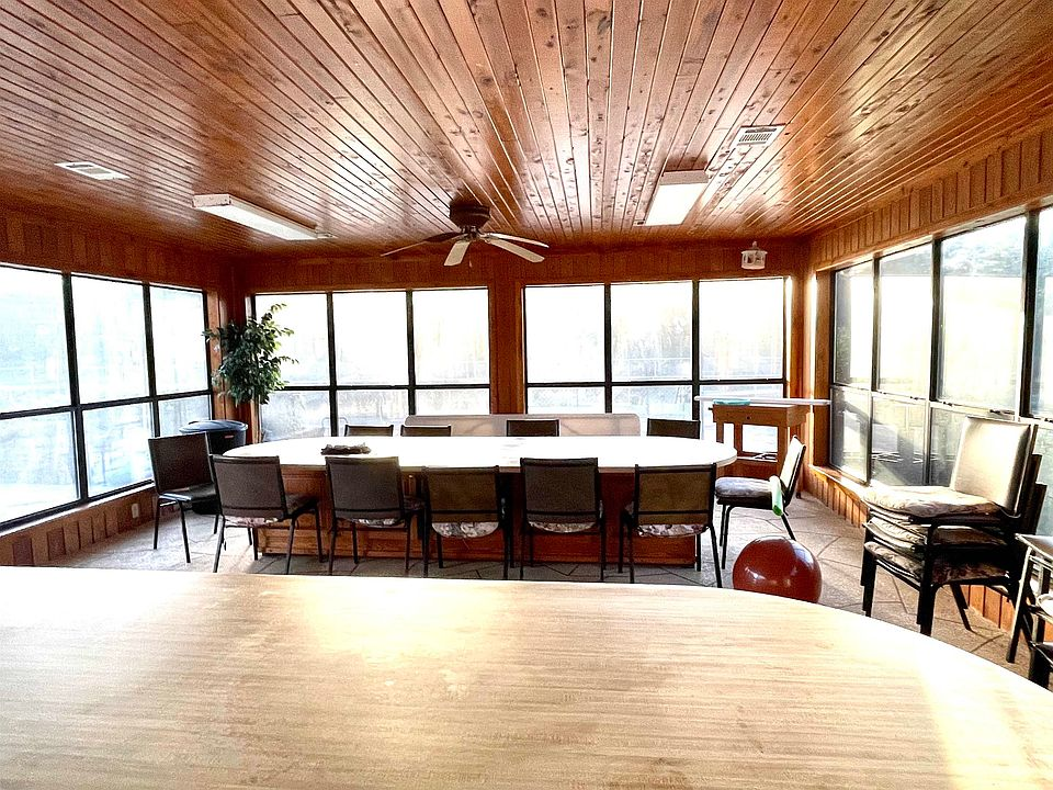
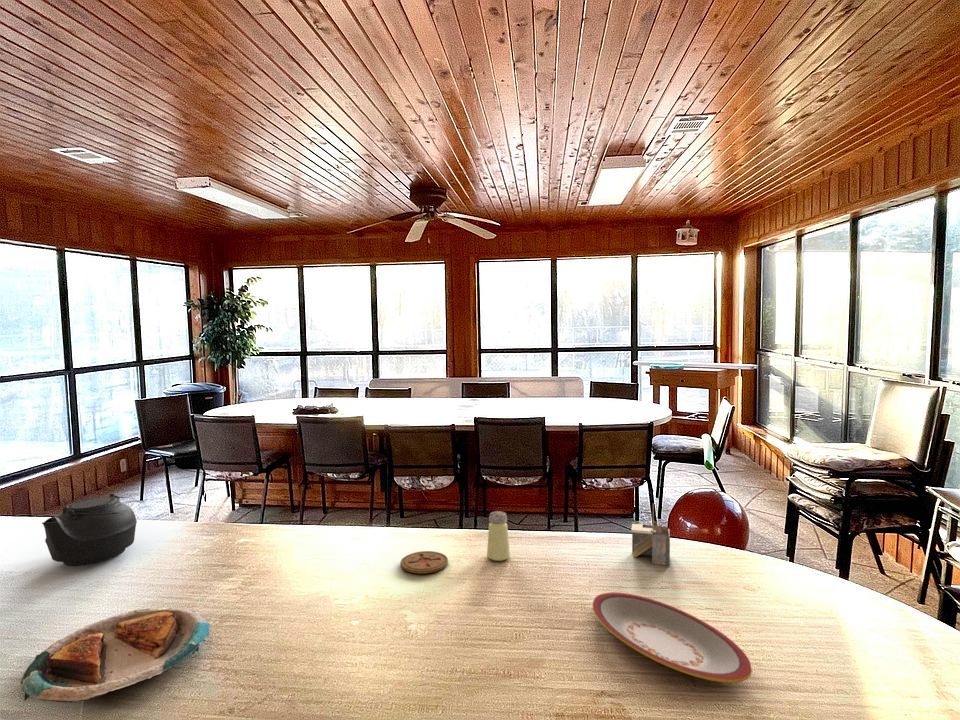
+ plate [19,606,211,703]
+ architectural model [630,503,671,567]
+ coaster [400,550,449,575]
+ saltshaker [486,510,511,562]
+ teapot [41,493,140,567]
+ plate [592,591,753,684]
